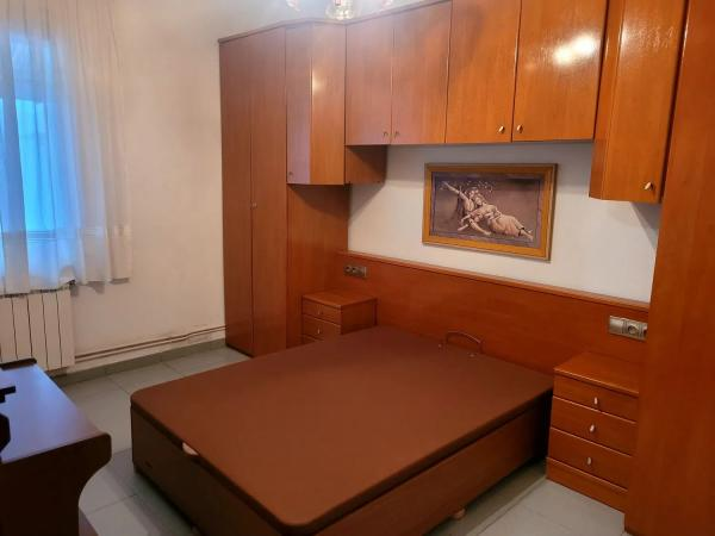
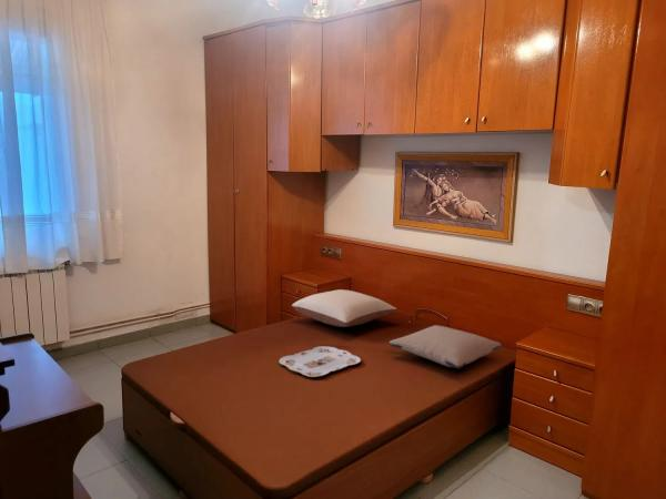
+ pillow [389,324,503,369]
+ serving tray [278,345,362,378]
+ pillow [291,288,397,328]
